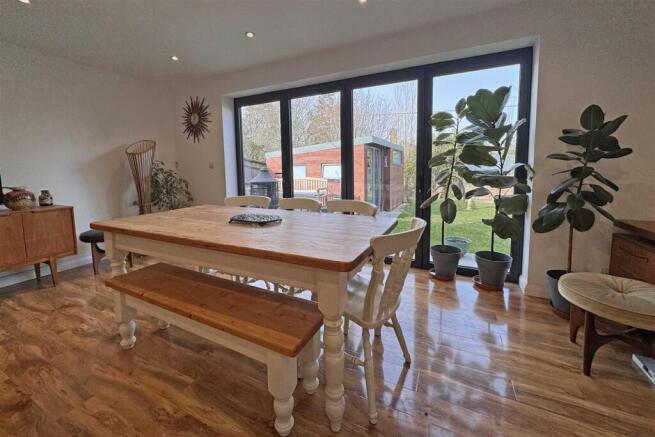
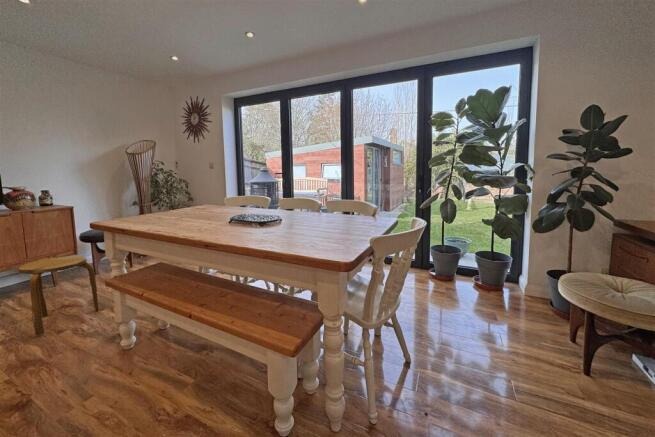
+ stool [16,256,100,336]
